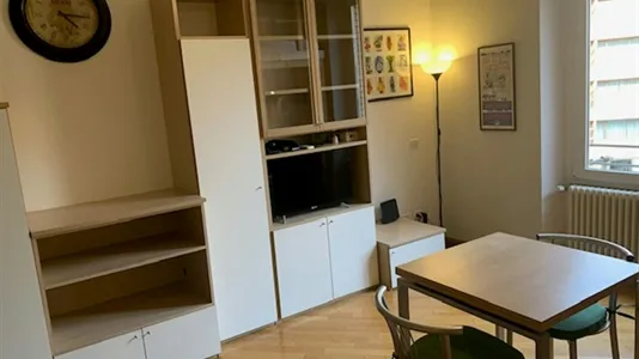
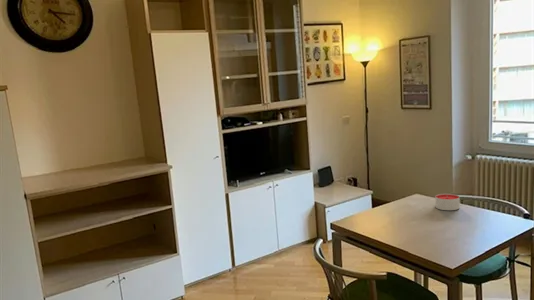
+ candle [434,193,461,211]
